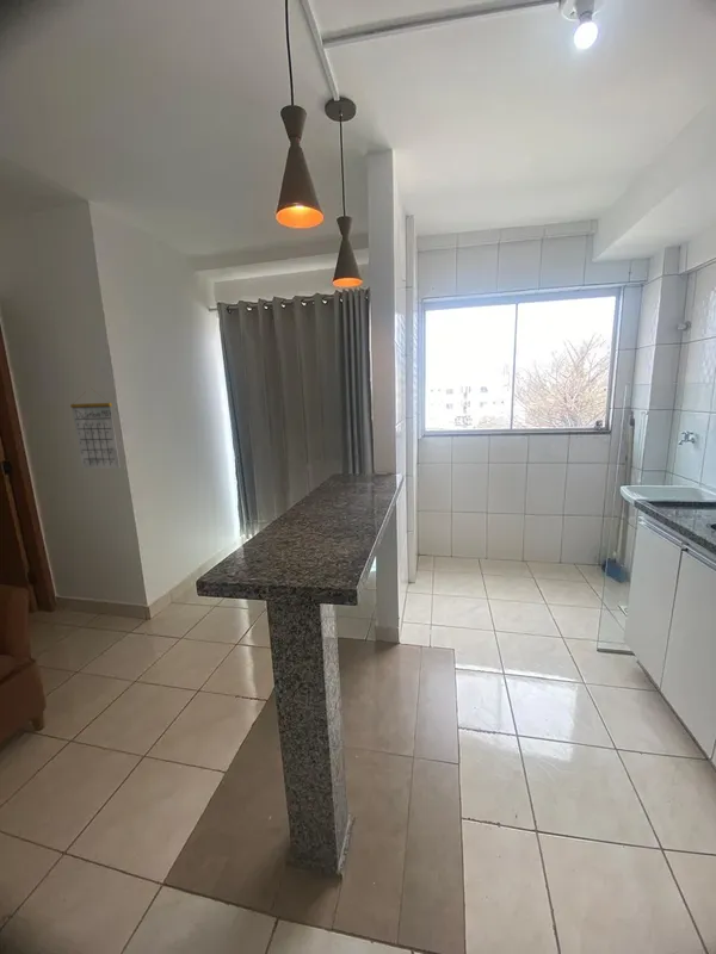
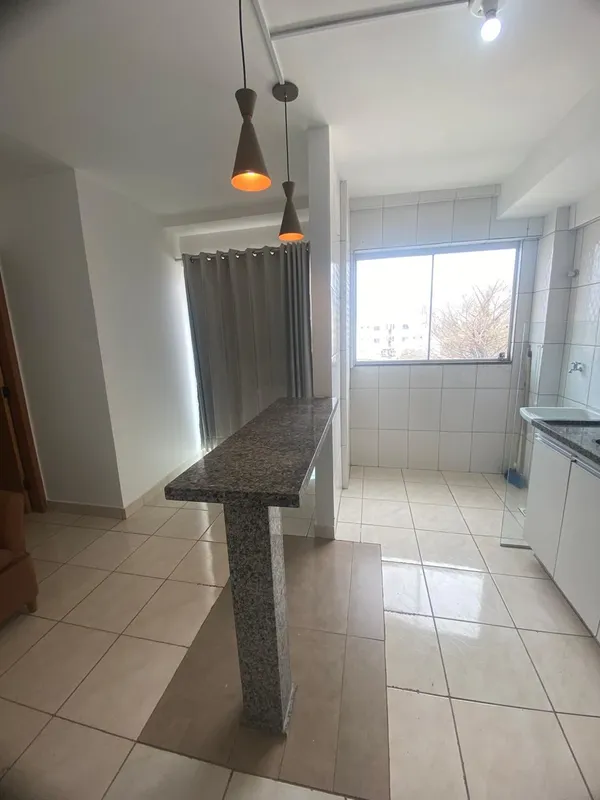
- calendar [69,389,121,470]
